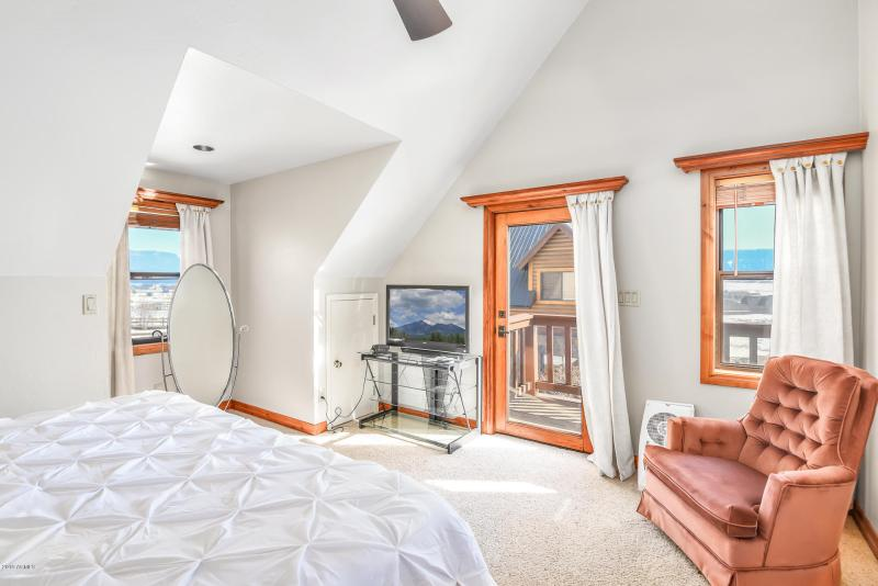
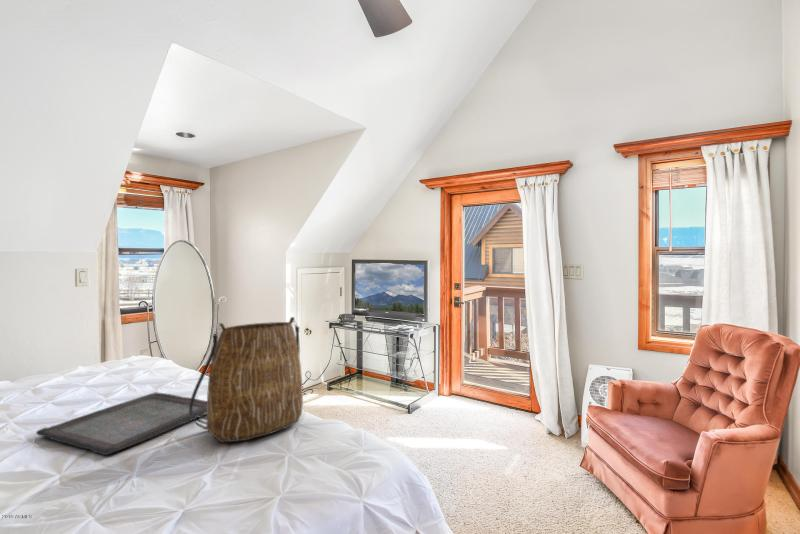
+ tote bag [189,316,304,443]
+ serving tray [35,391,207,456]
